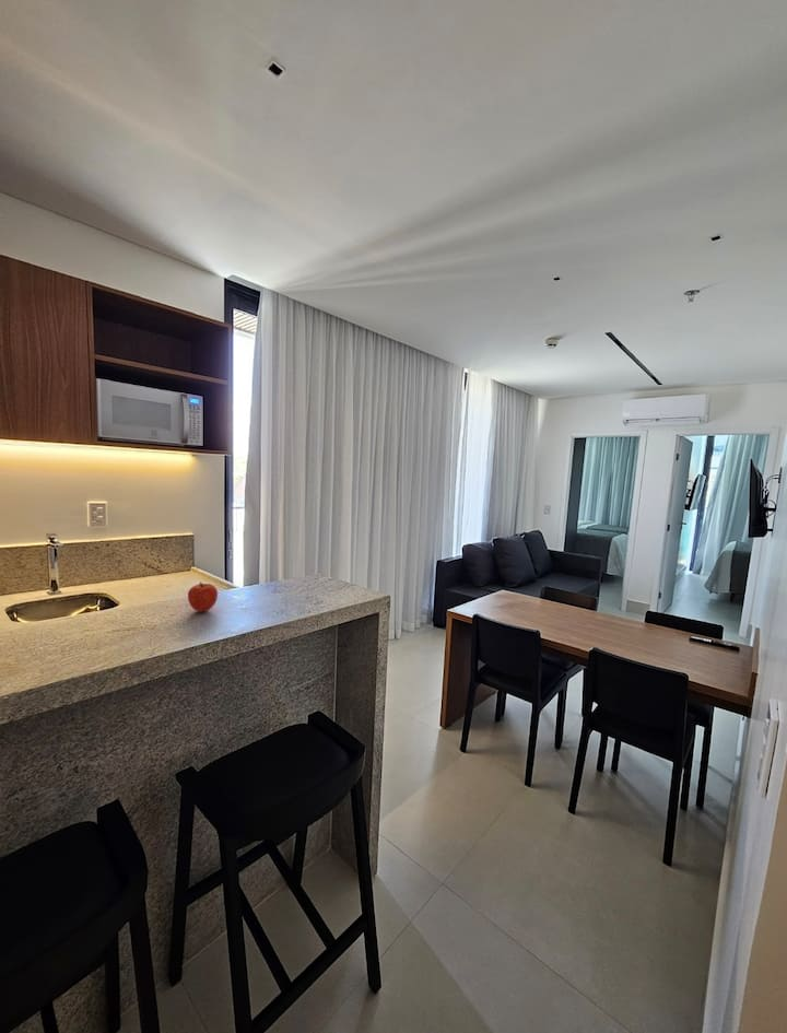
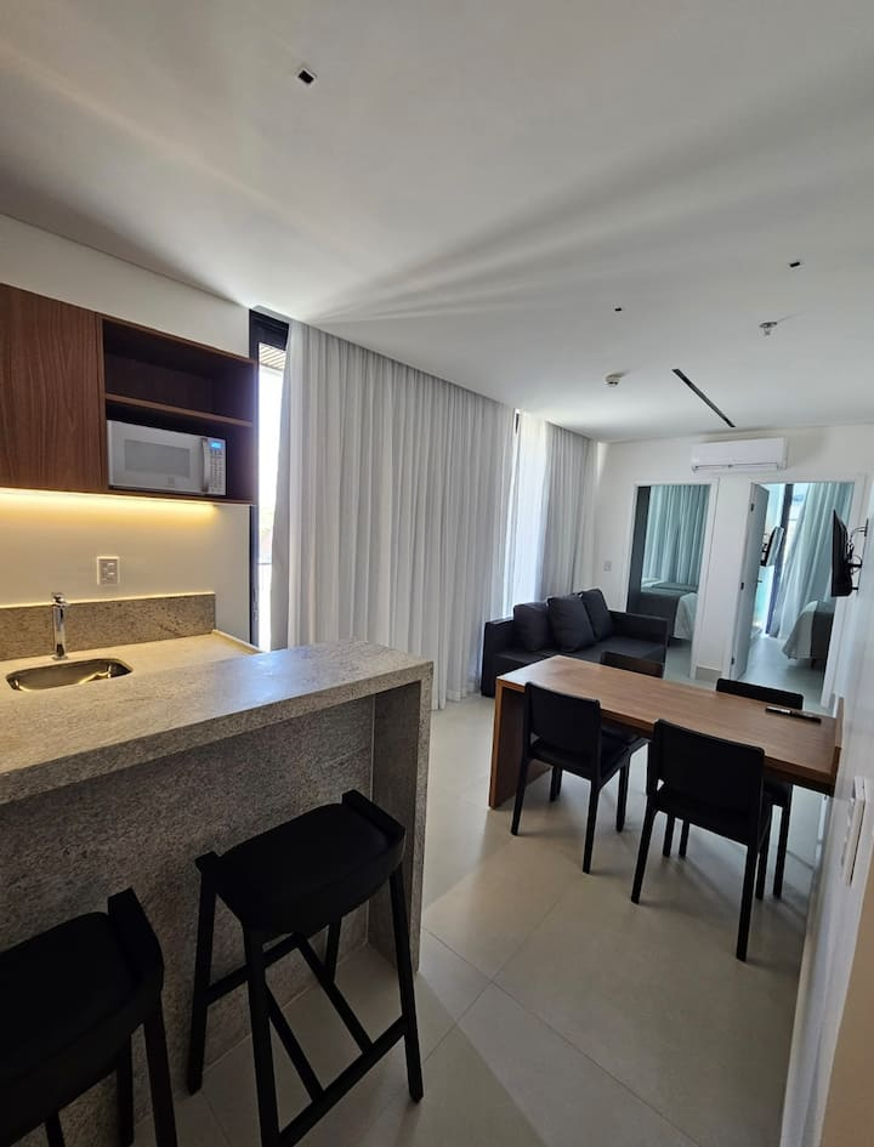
- fruit [187,582,219,613]
